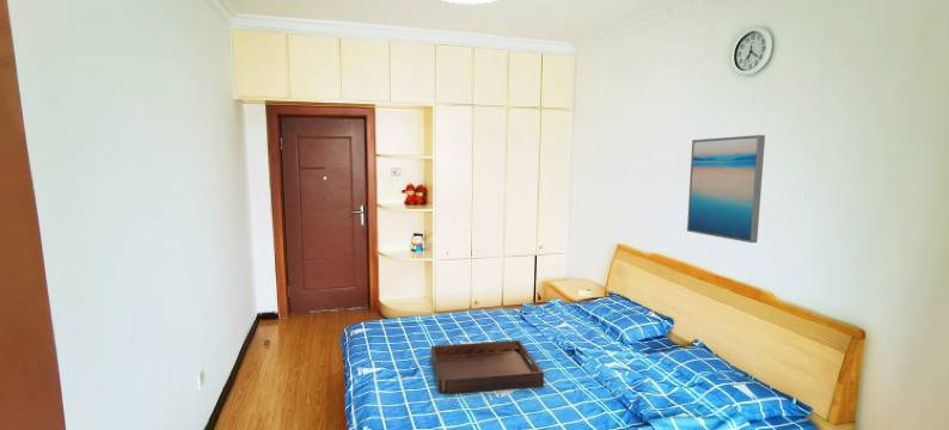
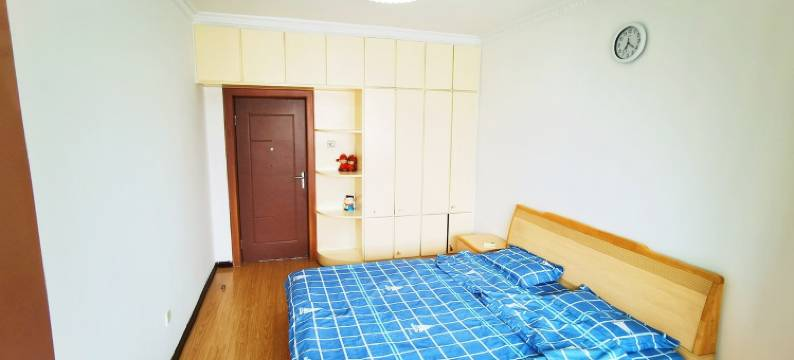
- serving tray [430,339,545,395]
- wall art [686,134,766,244]
